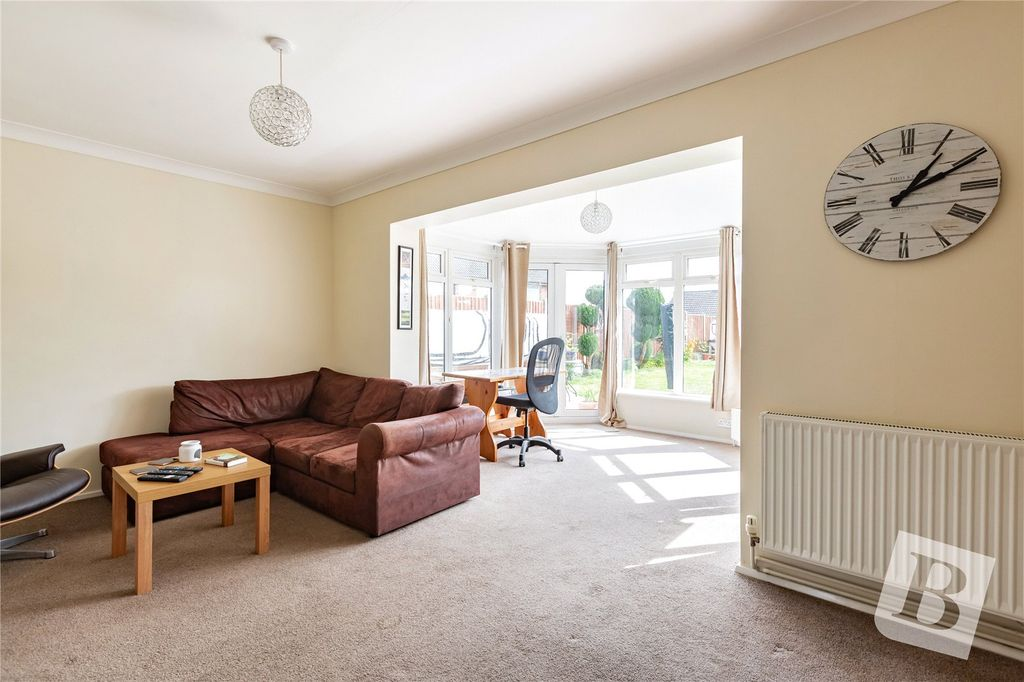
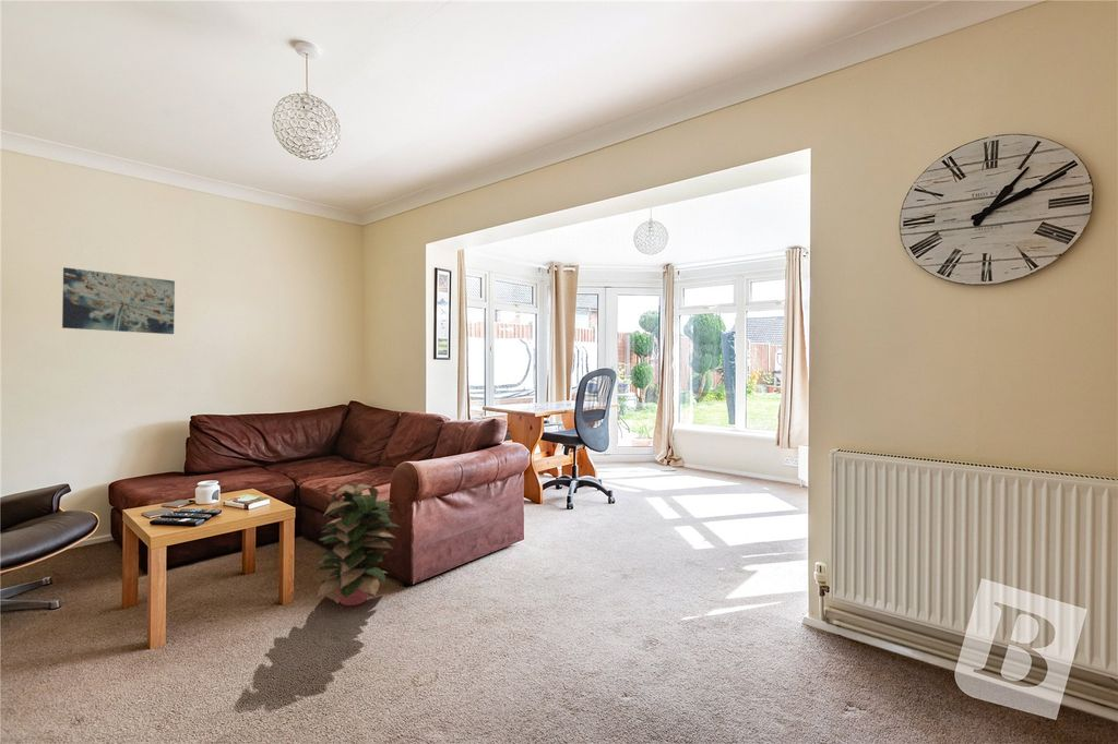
+ decorative plant [313,483,401,607]
+ wall art [61,266,176,335]
